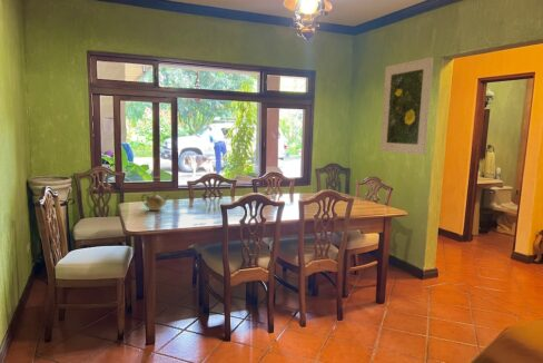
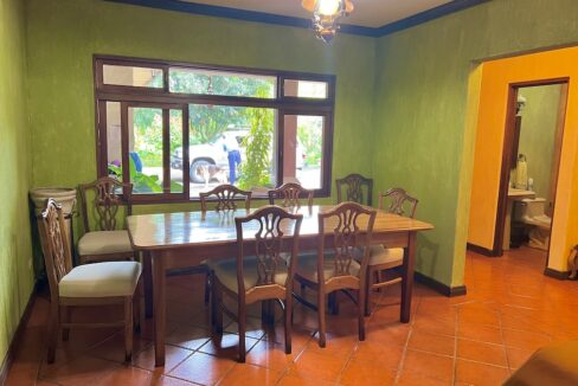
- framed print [379,56,434,156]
- teapot [140,192,171,212]
